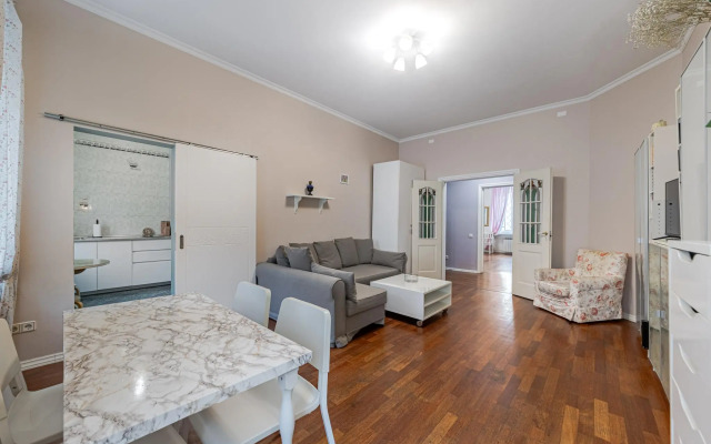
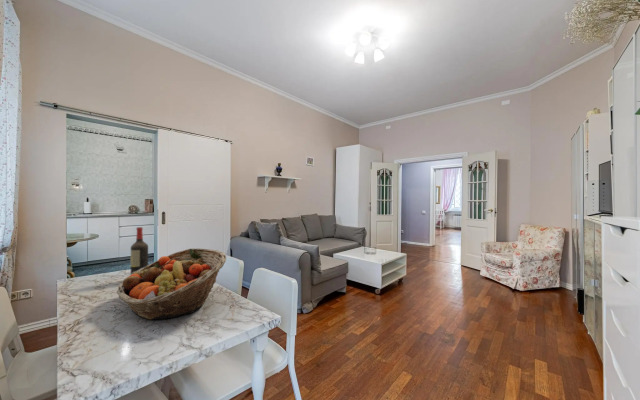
+ fruit basket [116,247,227,321]
+ wine bottle [130,226,149,275]
